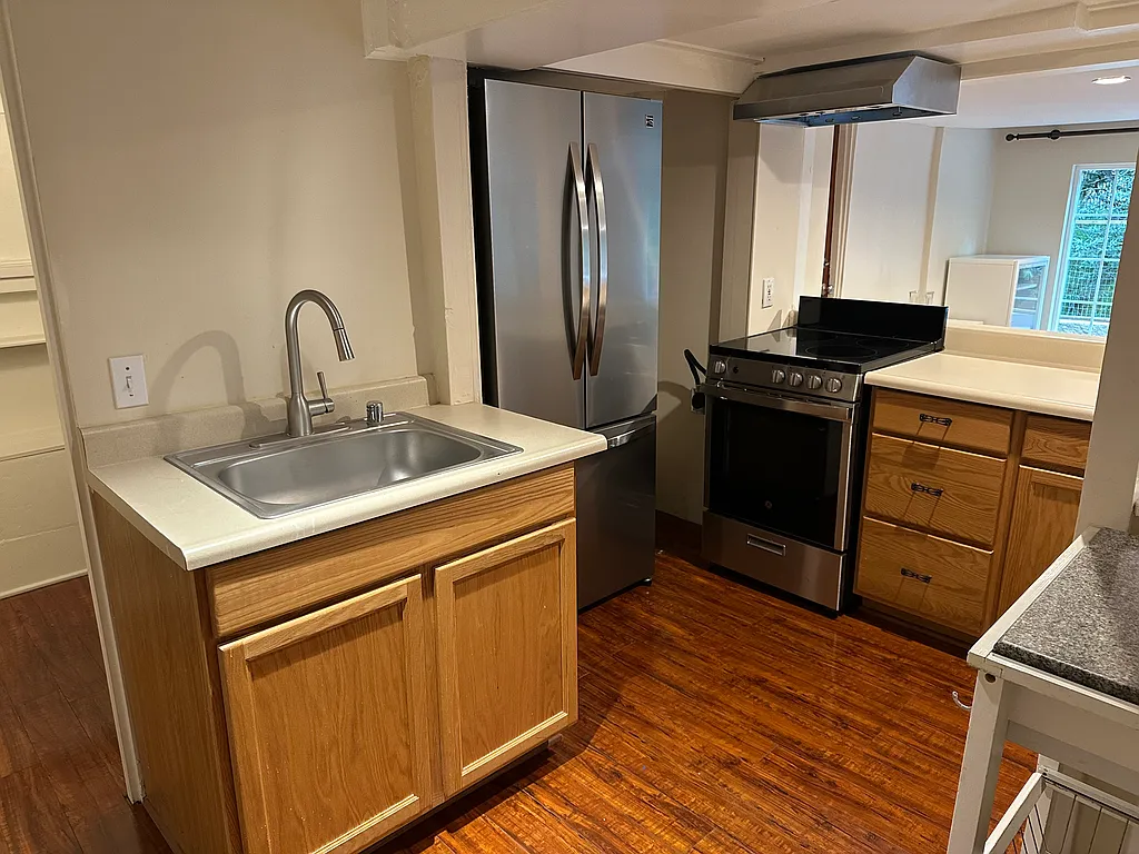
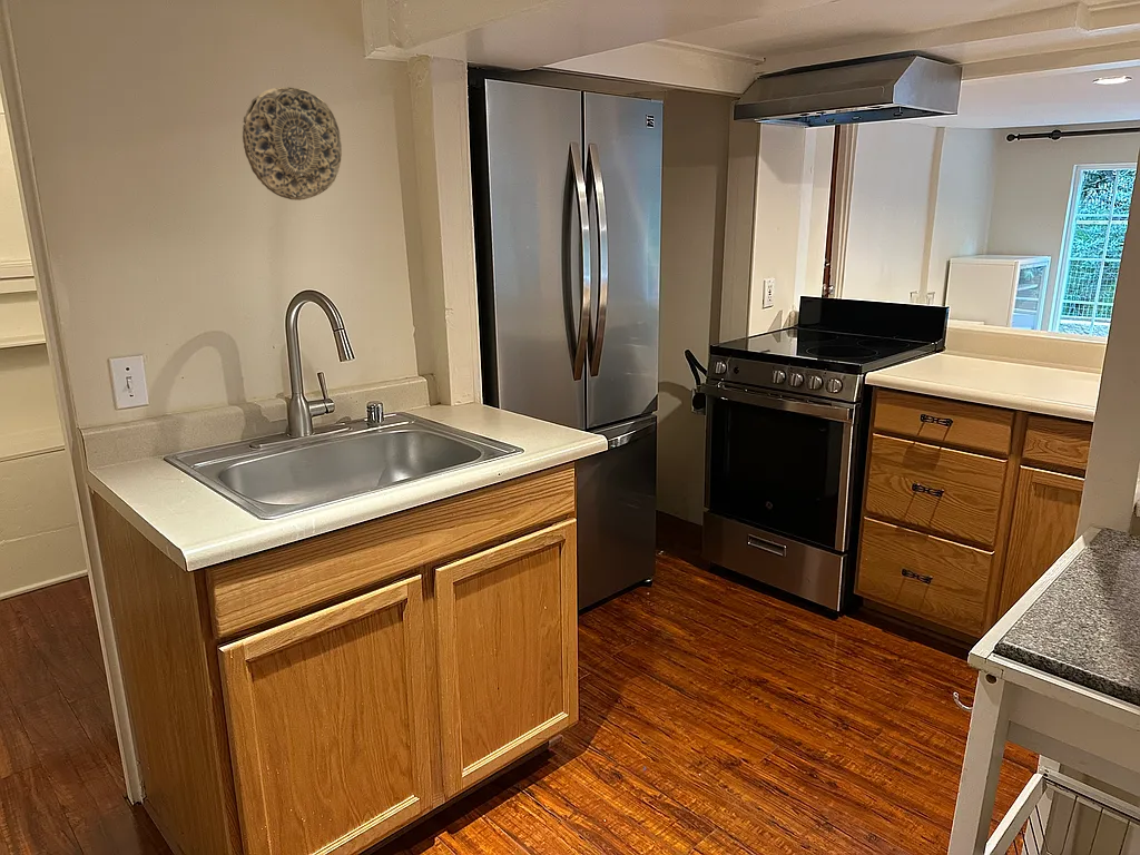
+ decorative plate [242,86,343,202]
